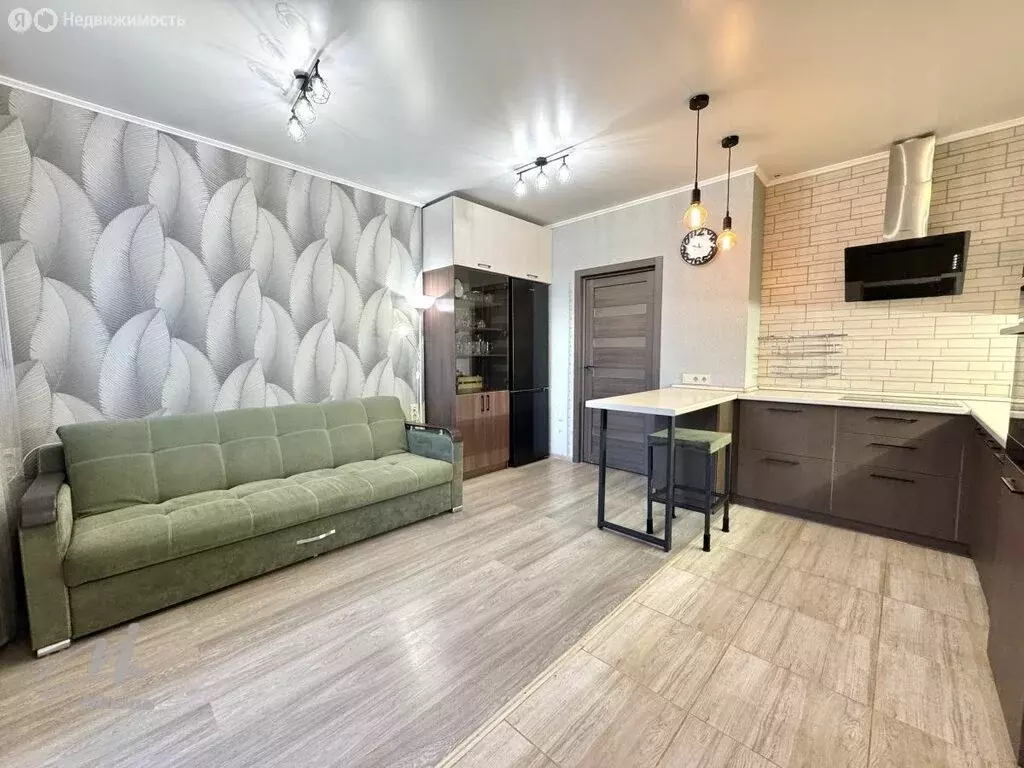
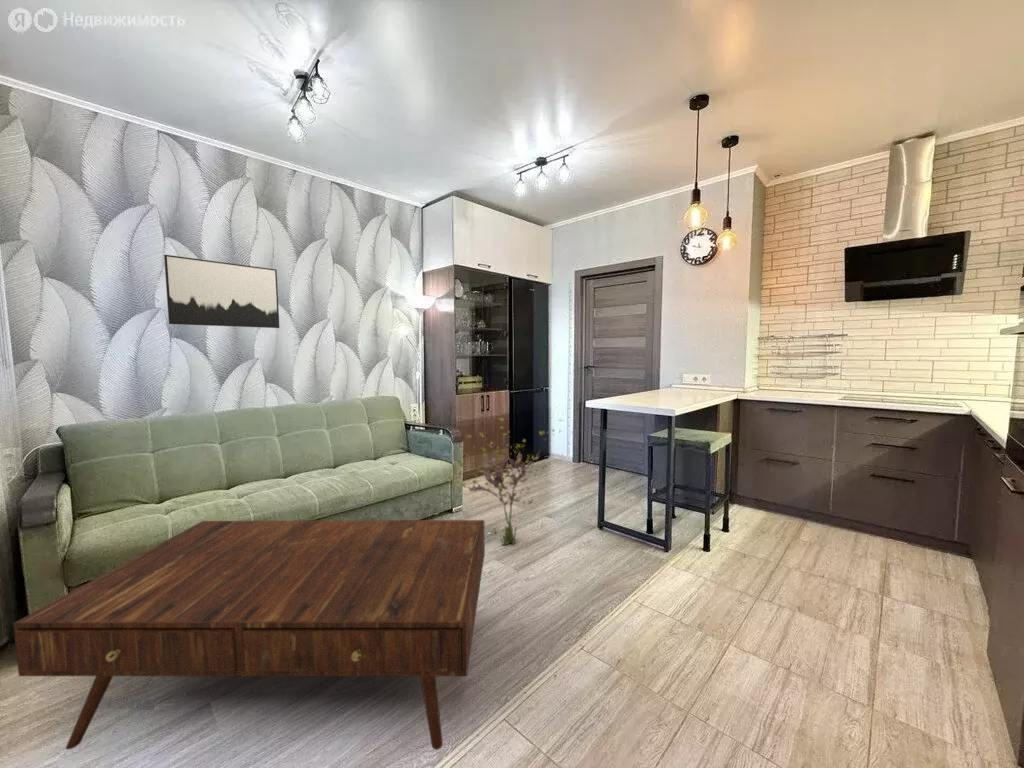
+ decorative plant [448,413,556,546]
+ coffee table [12,519,486,751]
+ wall art [163,254,280,329]
